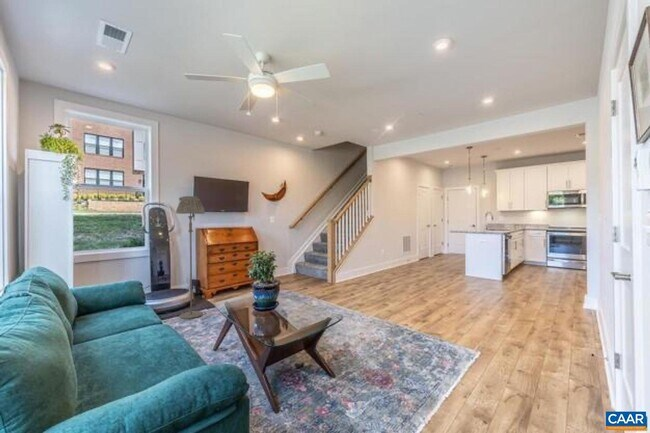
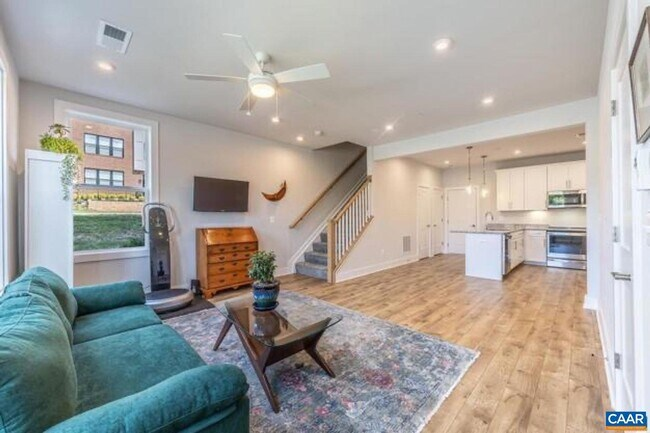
- floor lamp [175,195,206,320]
